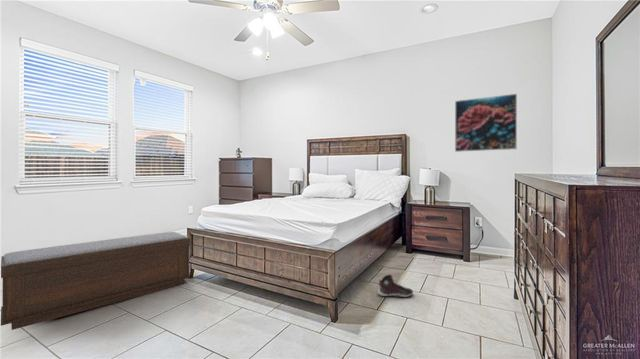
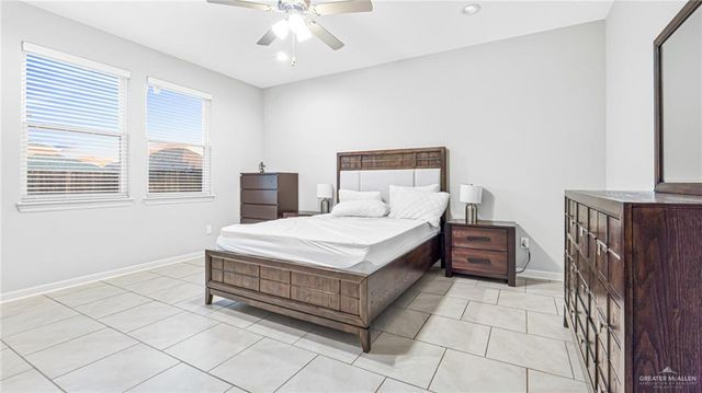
- sneaker [377,274,414,299]
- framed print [454,93,518,153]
- bench [0,231,191,331]
